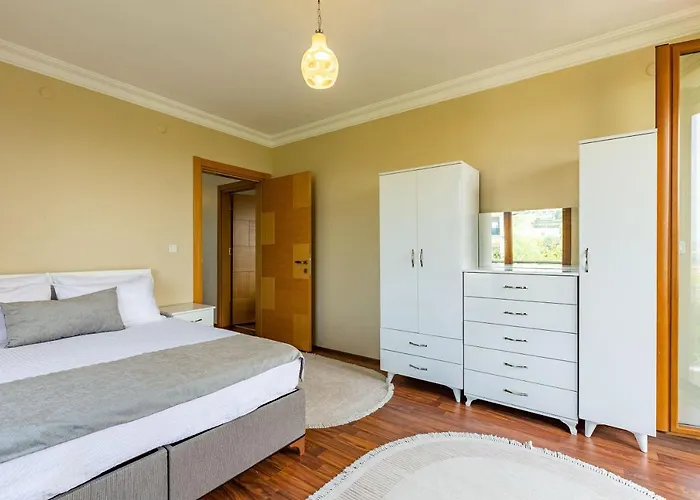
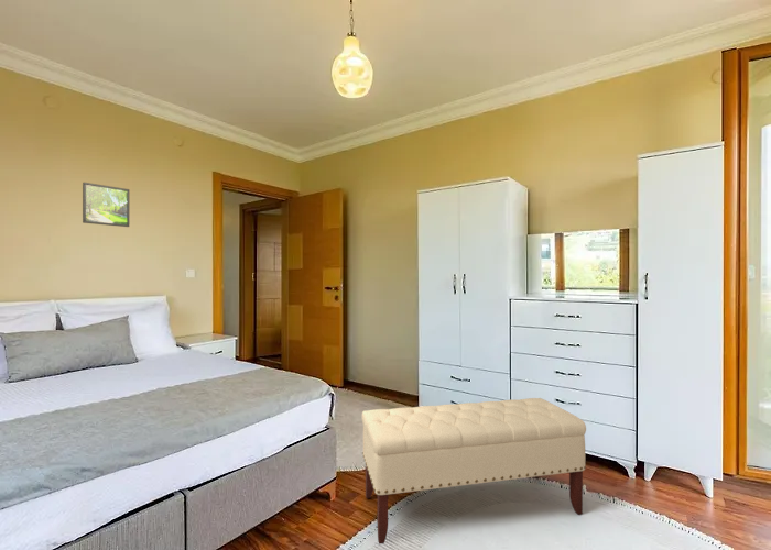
+ bench [361,397,587,546]
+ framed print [82,182,130,228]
